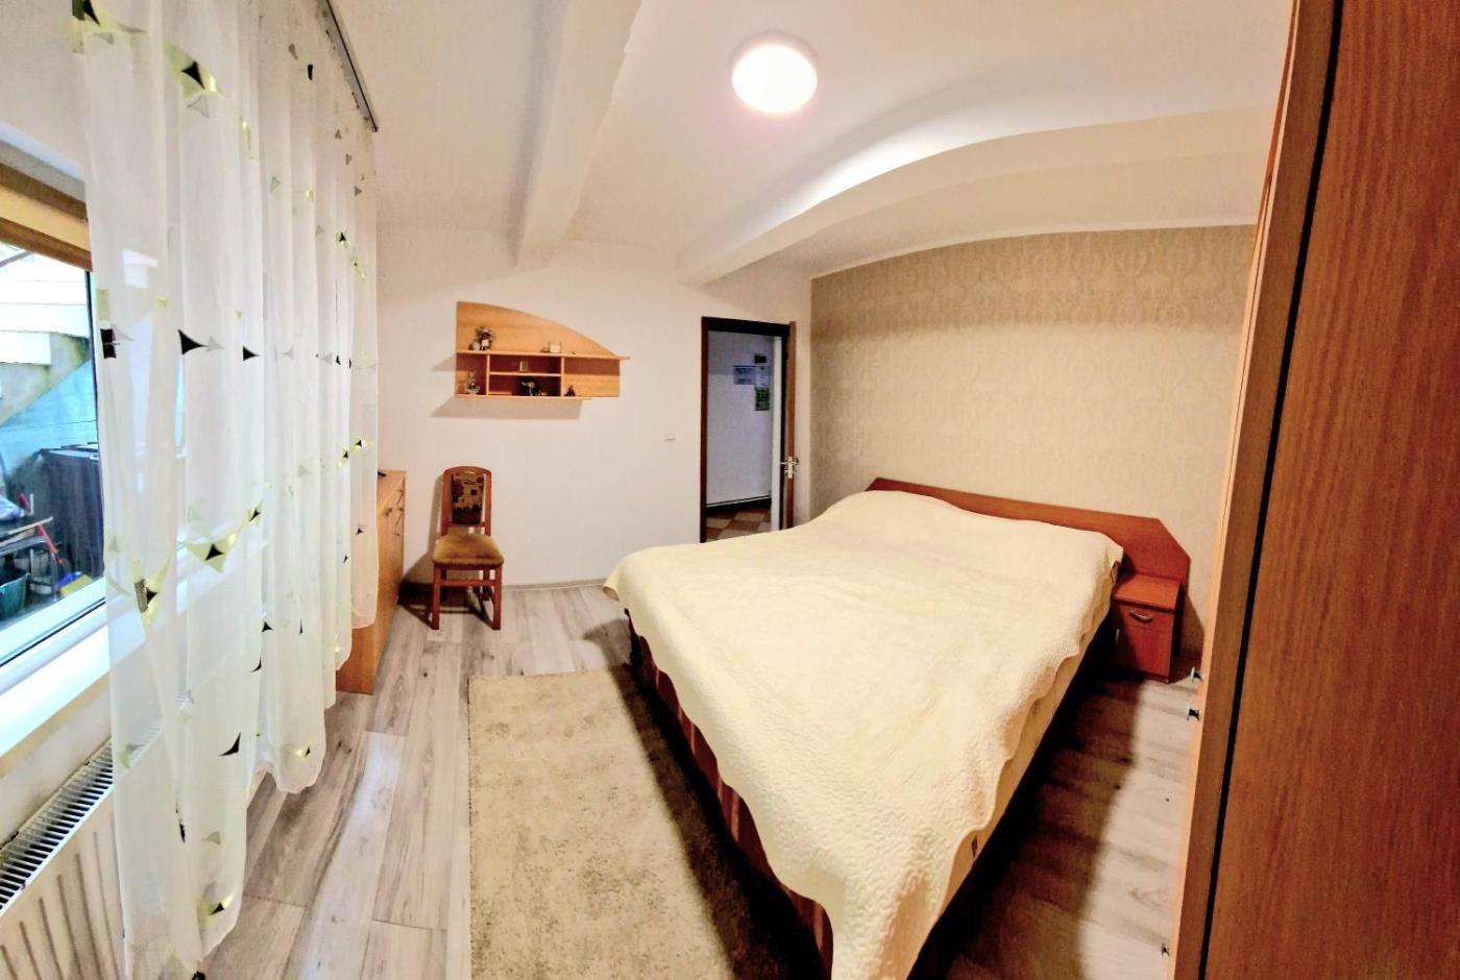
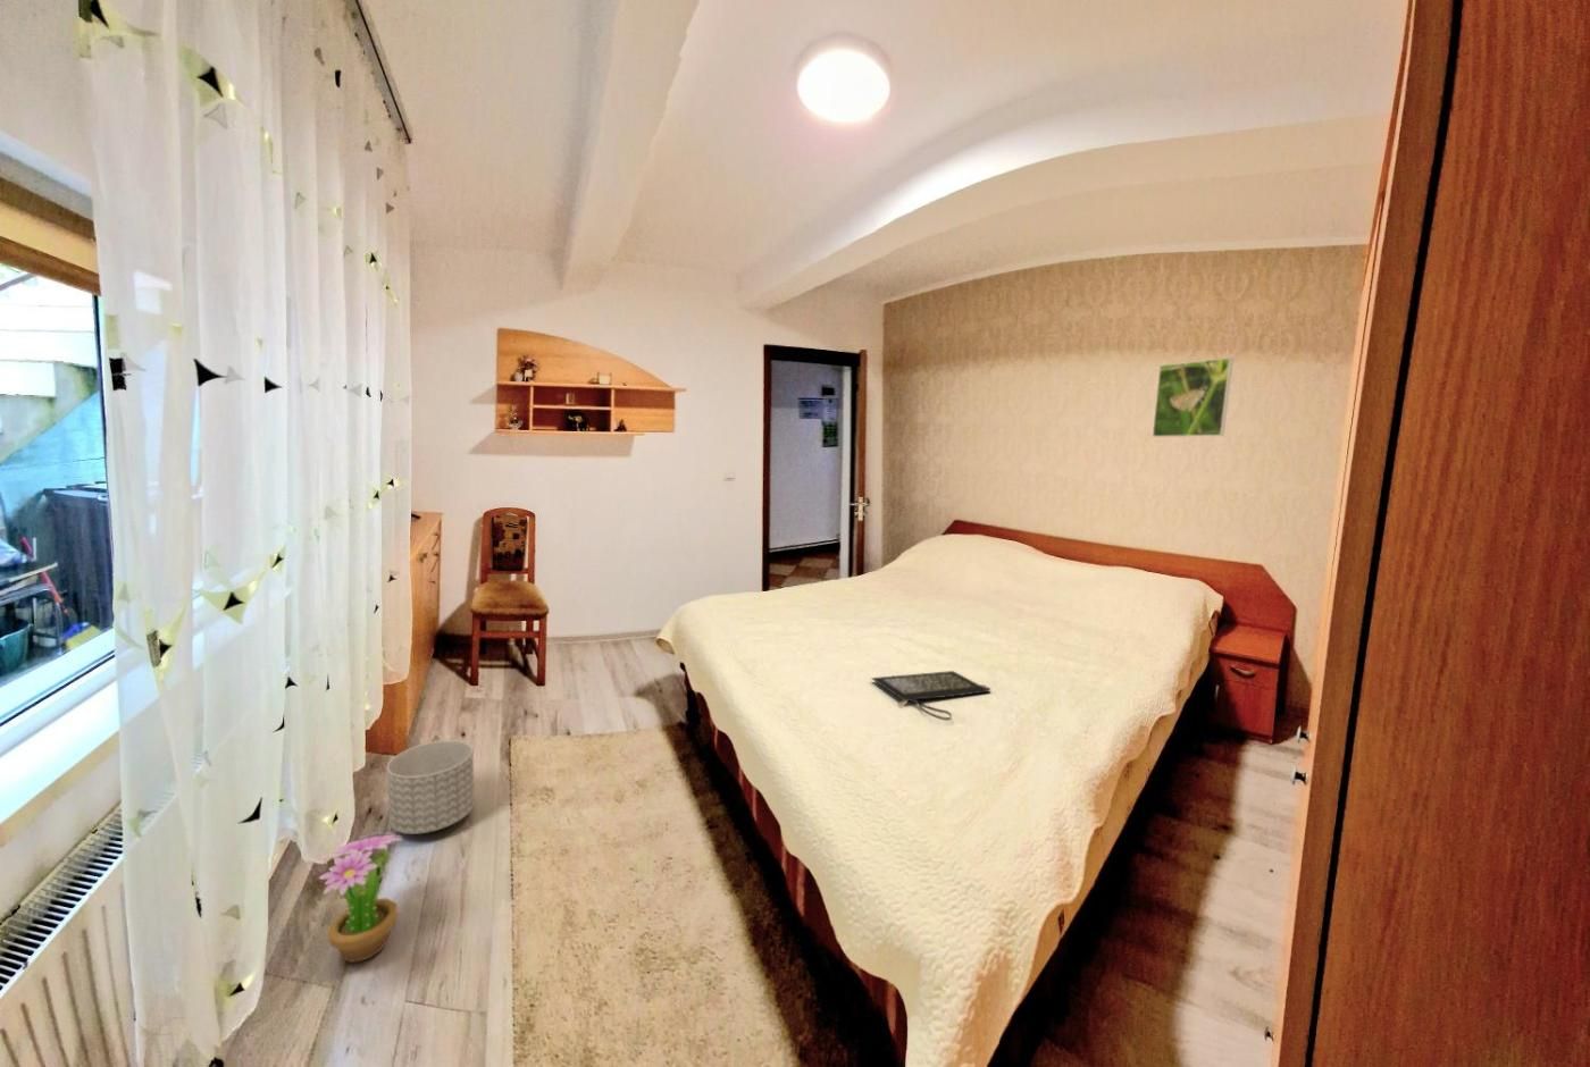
+ decorative plant [318,831,404,963]
+ planter [386,740,476,836]
+ clutch bag [869,669,991,722]
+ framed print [1152,356,1235,438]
